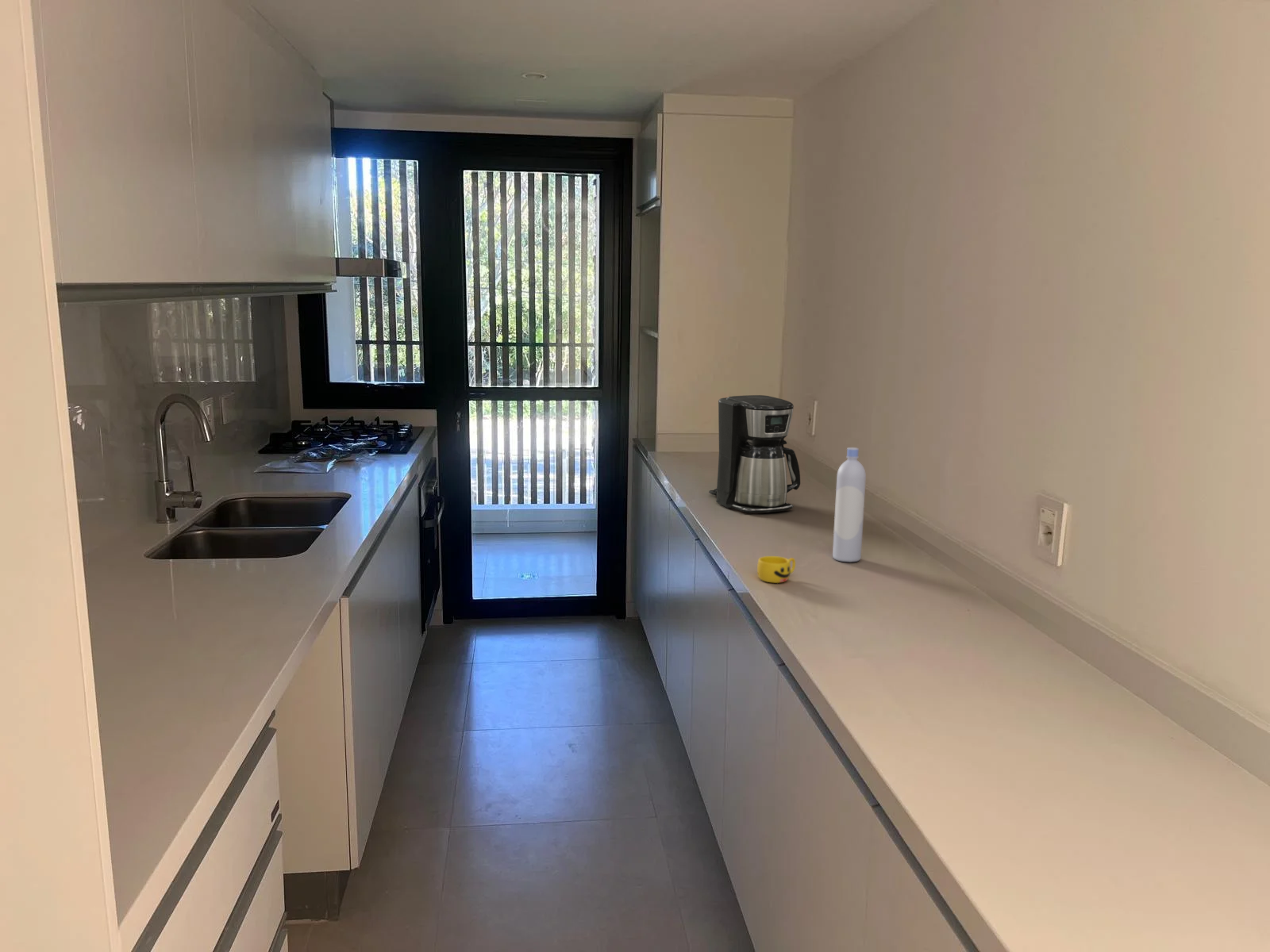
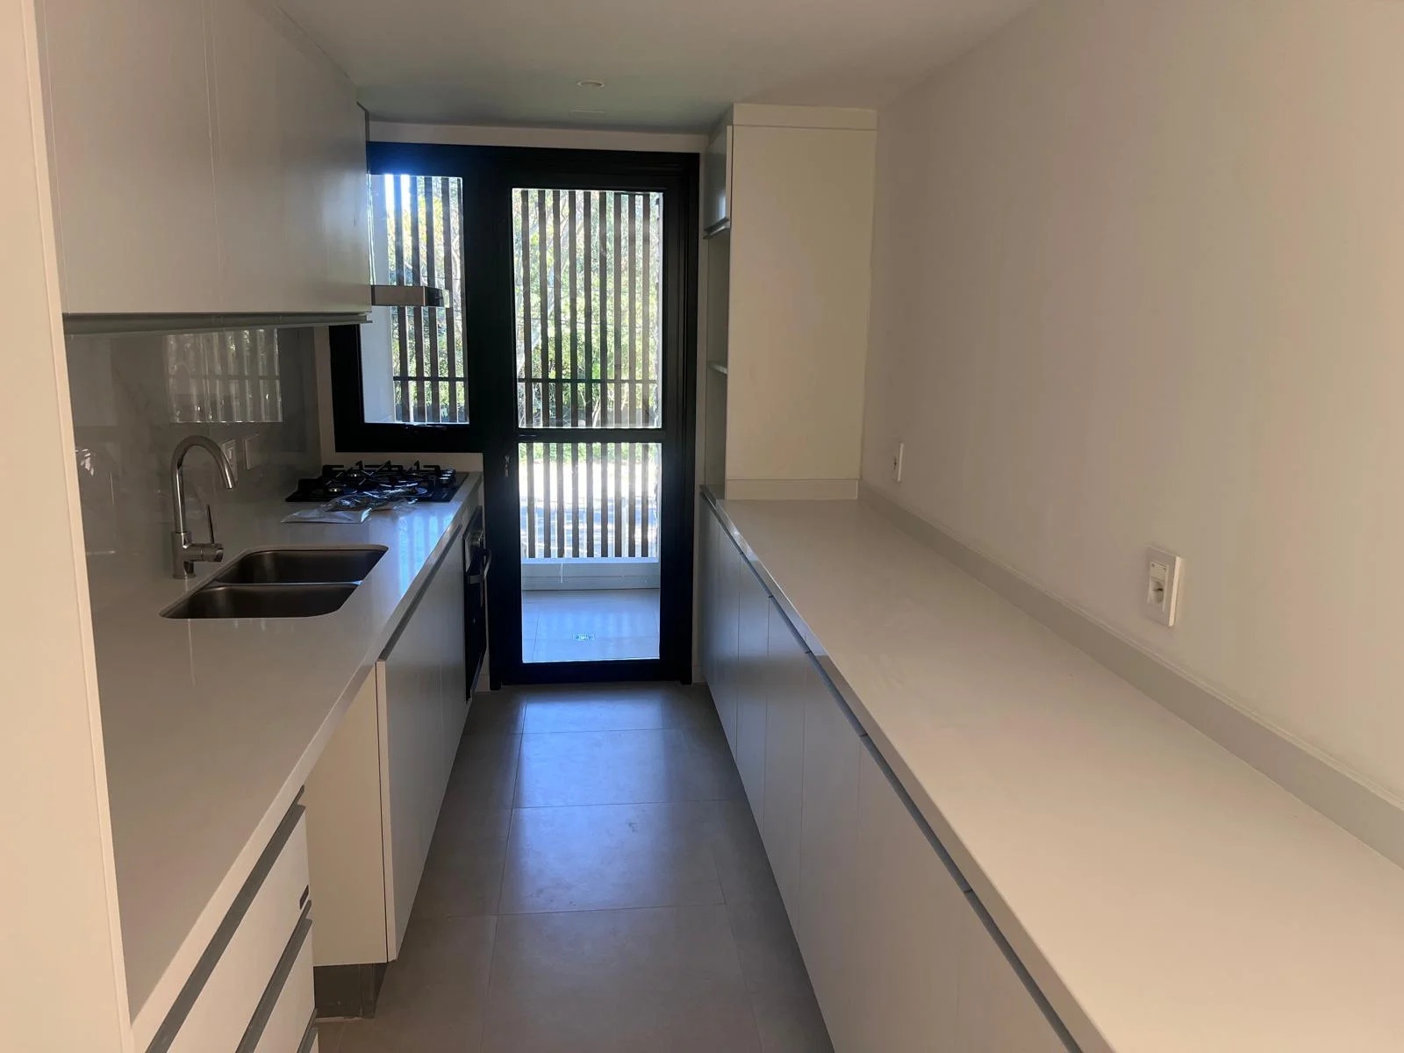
- bottle [832,447,867,563]
- cup [756,555,796,584]
- coffee maker [708,394,801,514]
